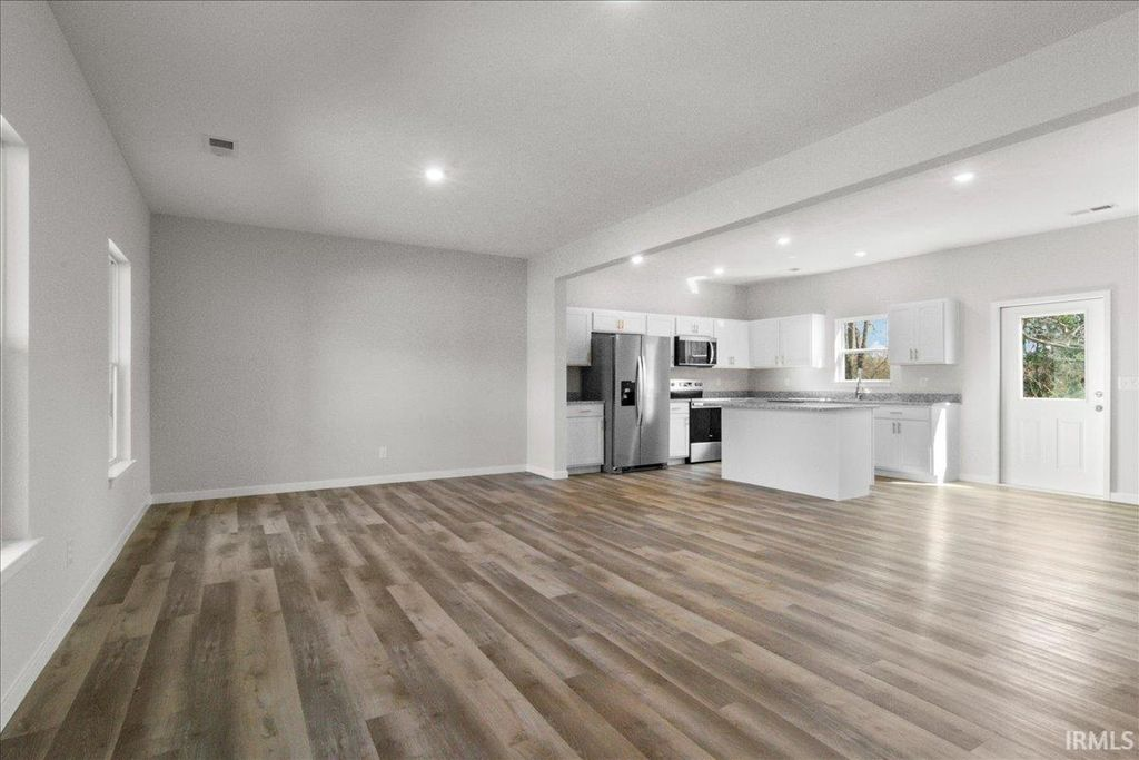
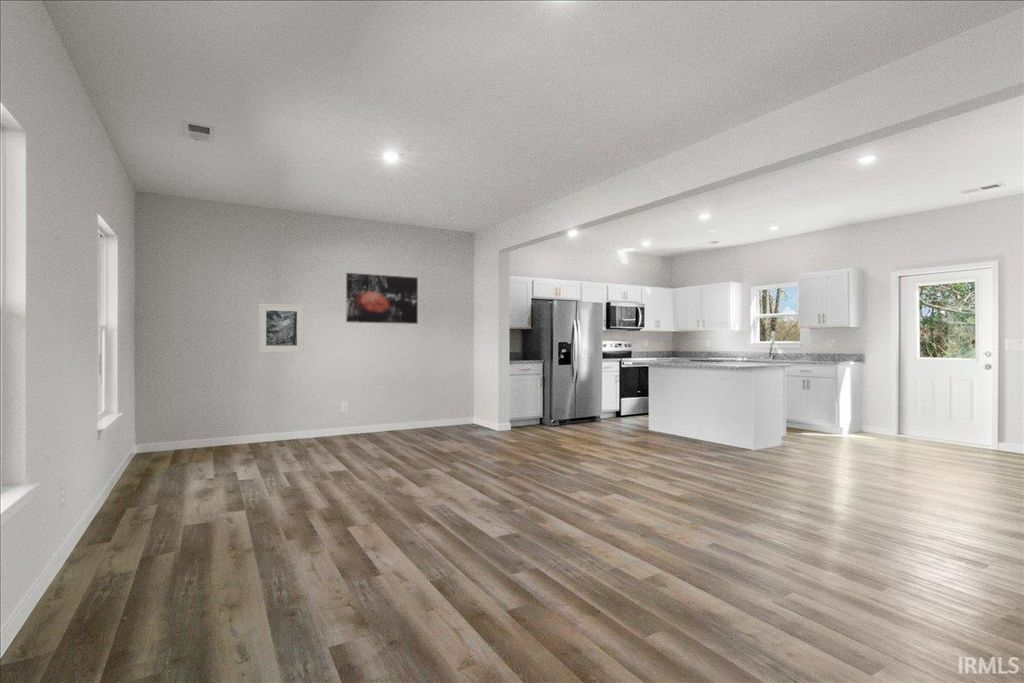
+ wall art [345,272,419,325]
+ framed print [258,302,305,353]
